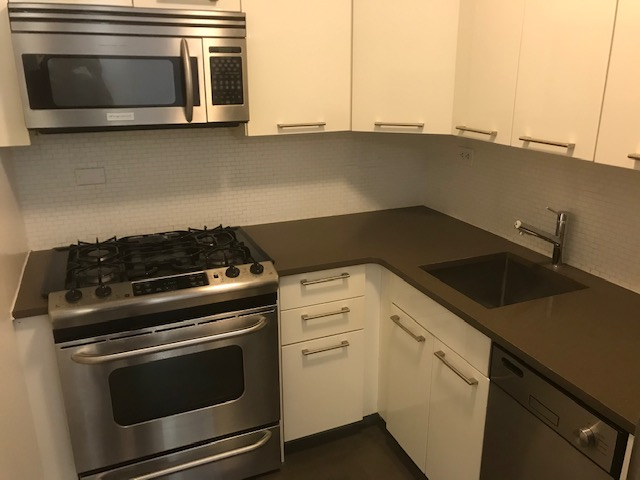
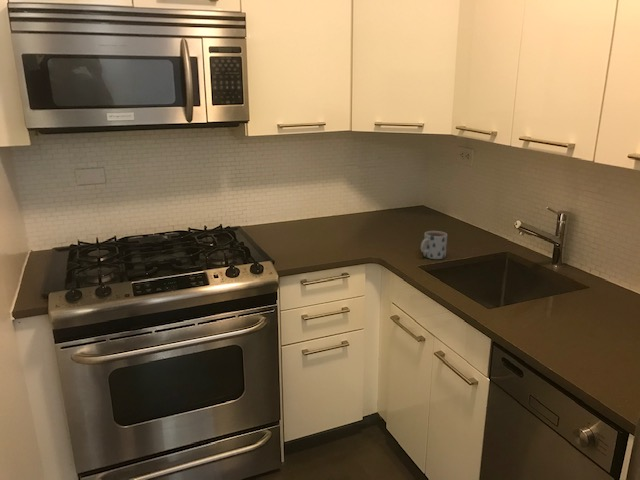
+ mug [420,230,448,260]
